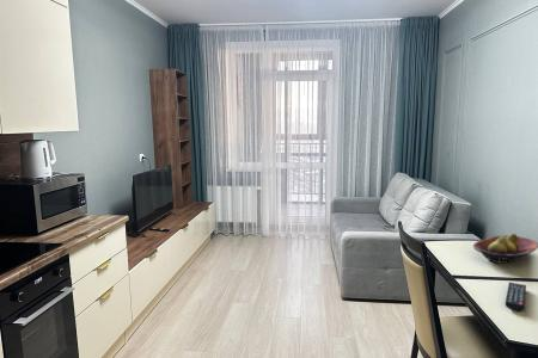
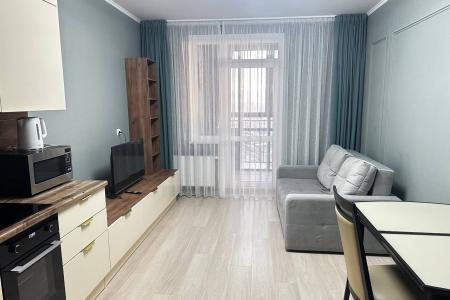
- fruit bowl [472,233,538,265]
- remote control [505,282,527,311]
